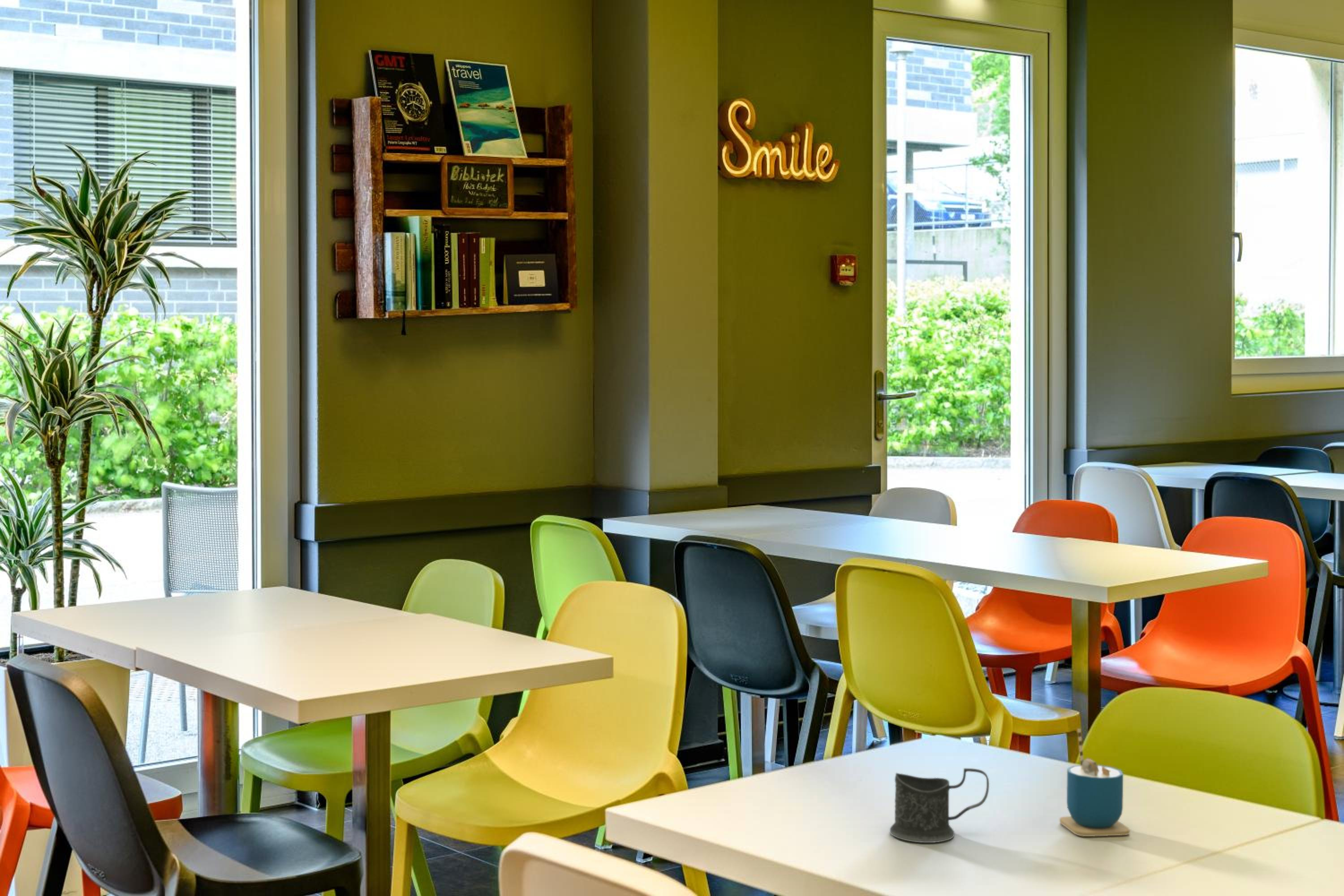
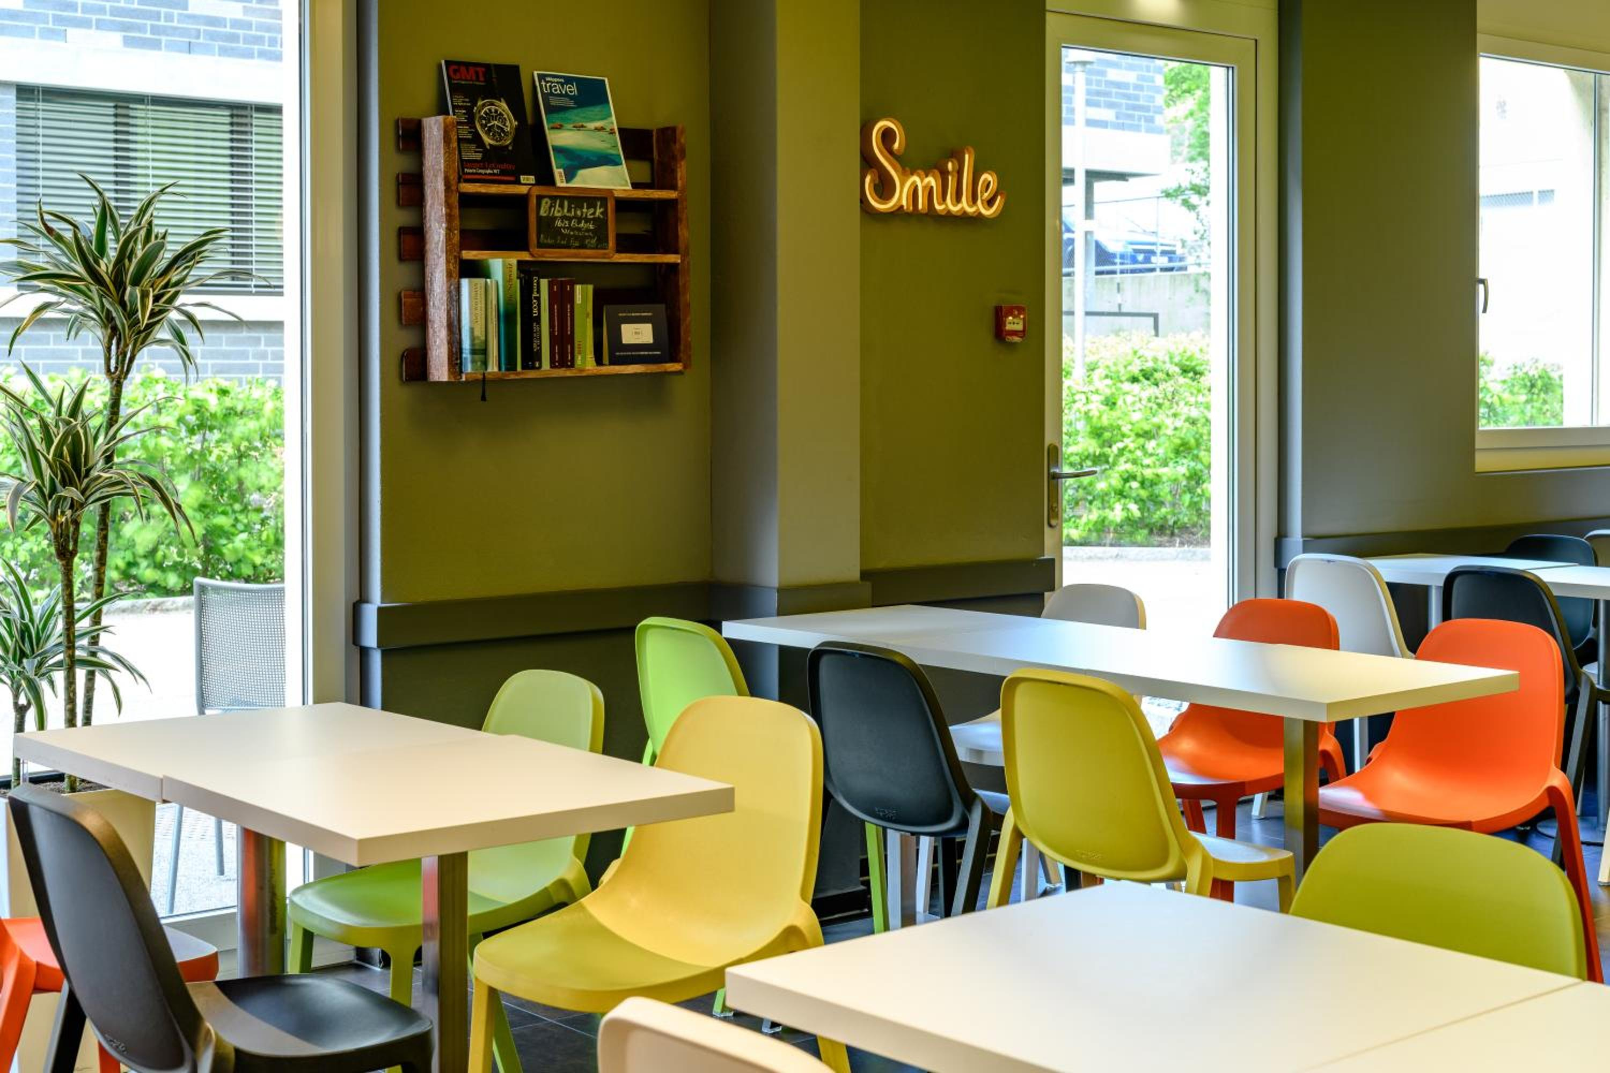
- cup [1059,728,1130,837]
- mug [889,768,990,843]
